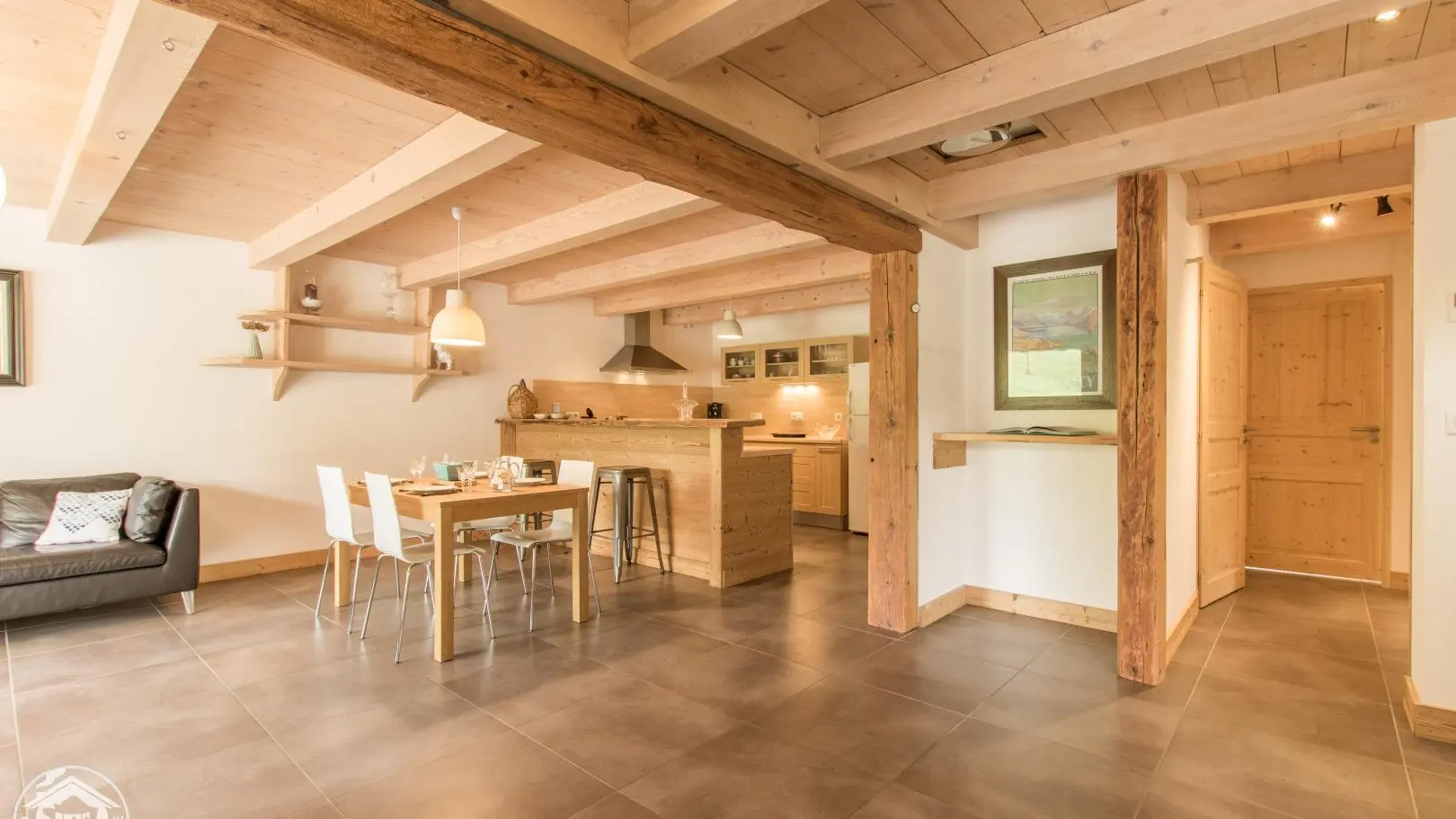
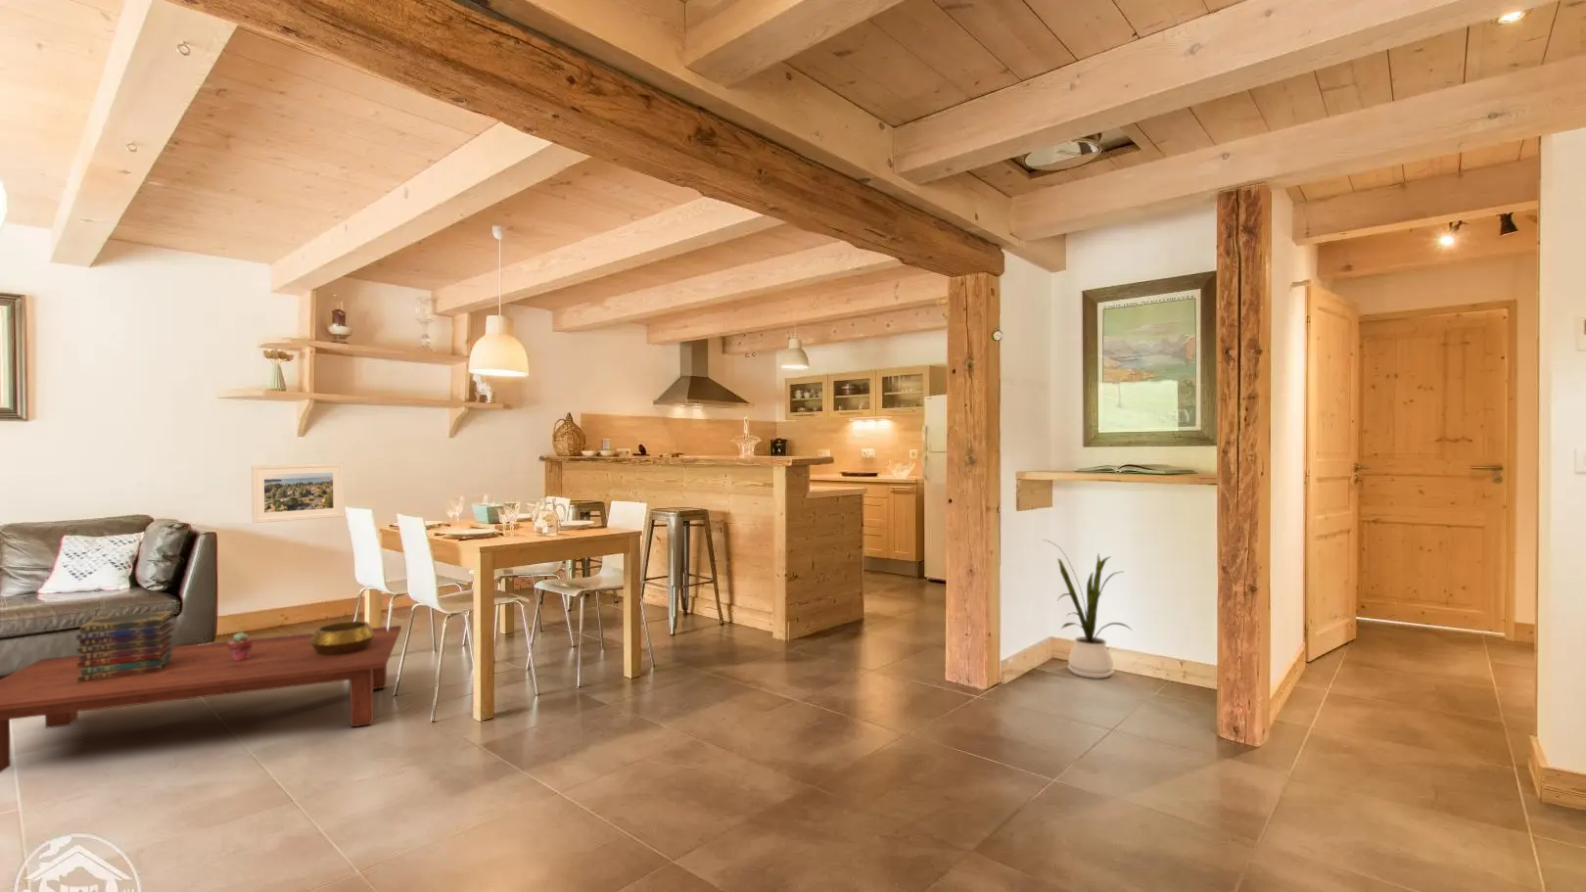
+ house plant [1042,538,1134,680]
+ decorative bowl [310,620,374,656]
+ potted succulent [228,631,255,662]
+ book stack [75,609,176,683]
+ coffee table [0,625,402,773]
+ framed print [251,462,344,524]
